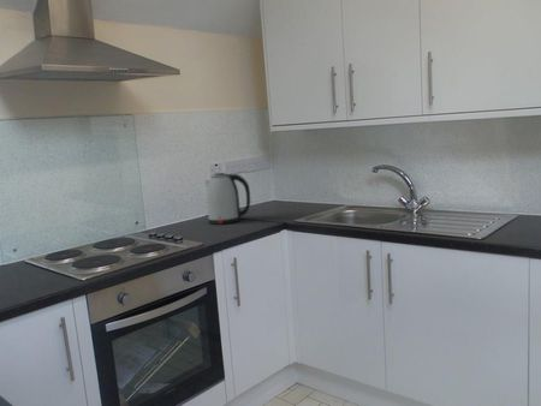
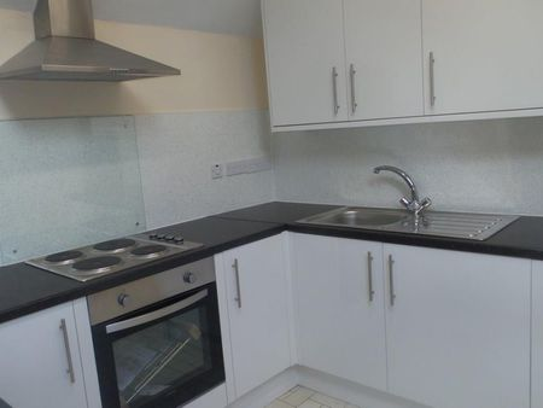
- kettle [203,172,251,226]
